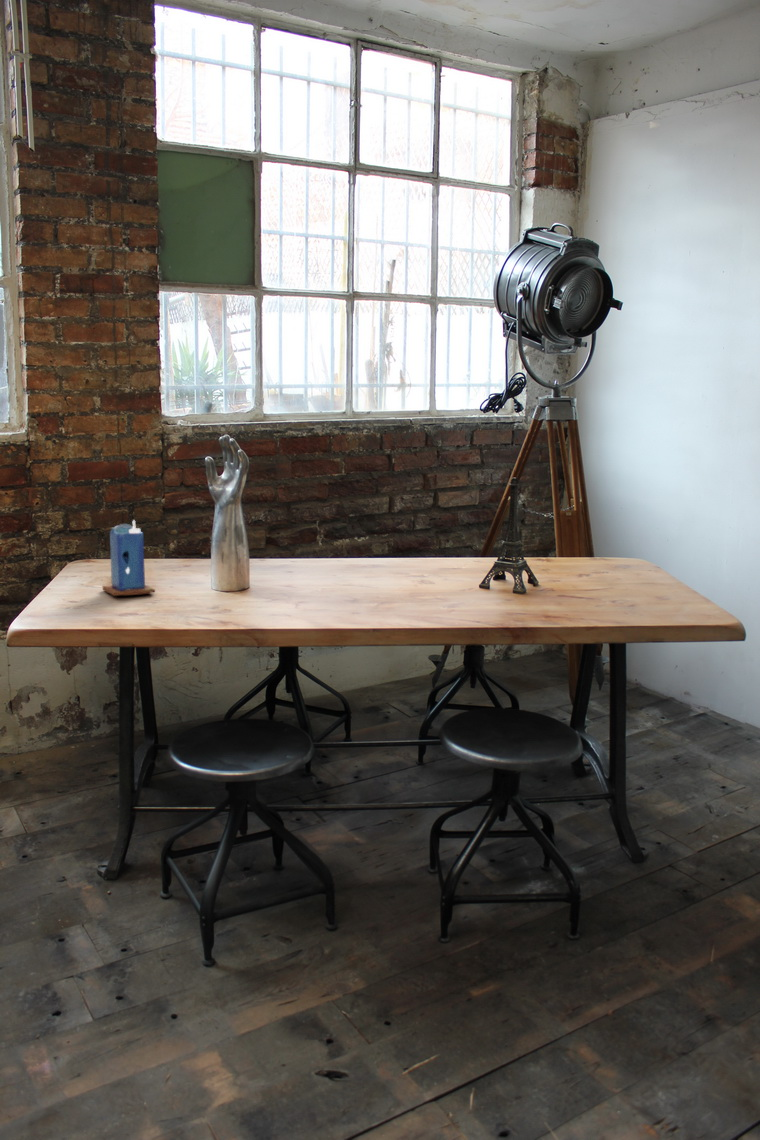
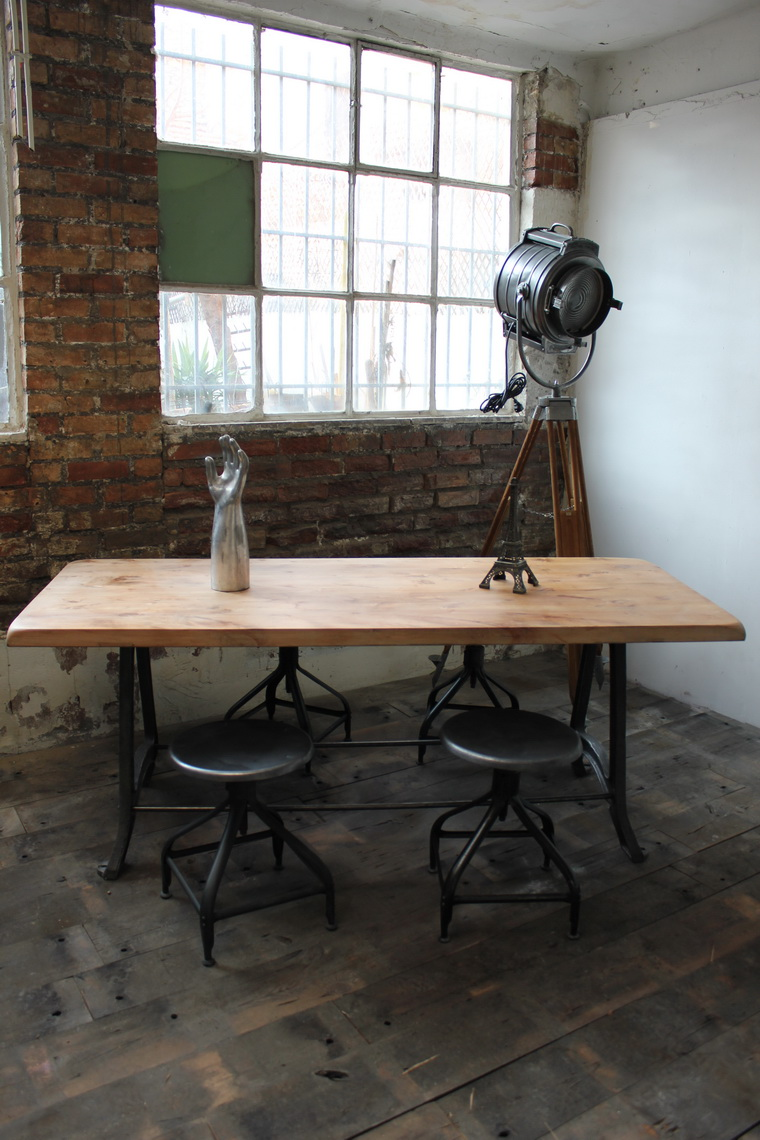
- candle [102,519,156,597]
